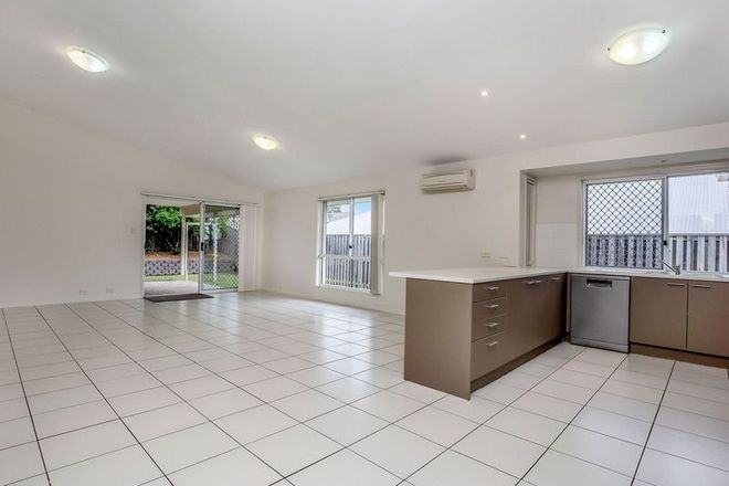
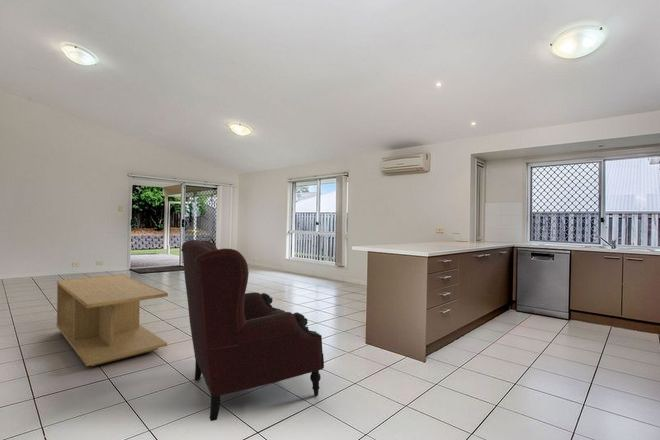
+ armchair [180,239,325,422]
+ coffee table [55,274,169,367]
